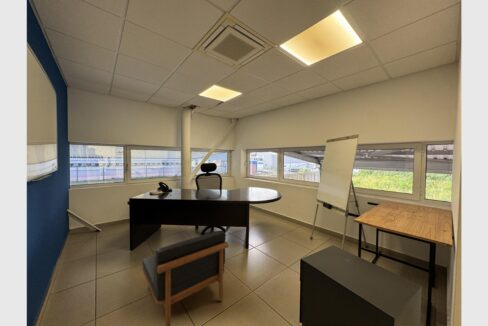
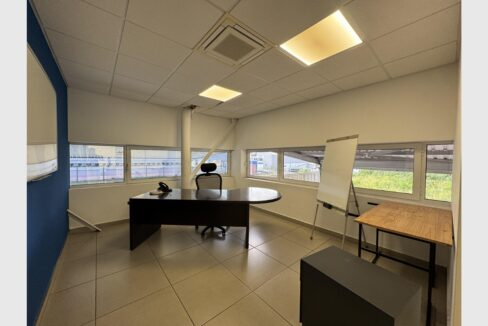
- armless chair [141,229,230,326]
